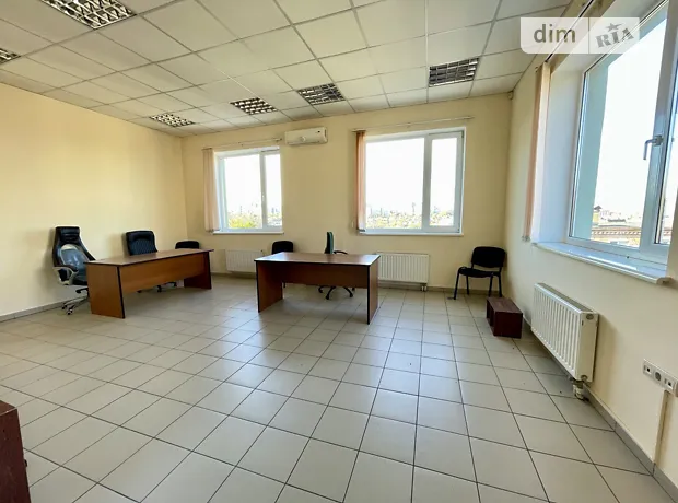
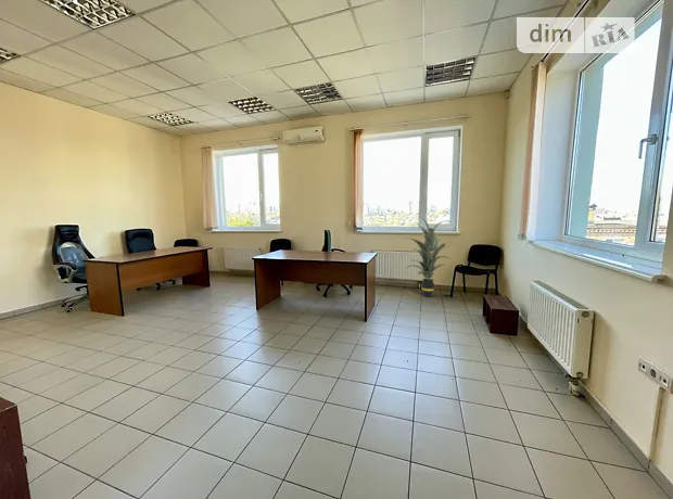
+ indoor plant [404,216,452,297]
